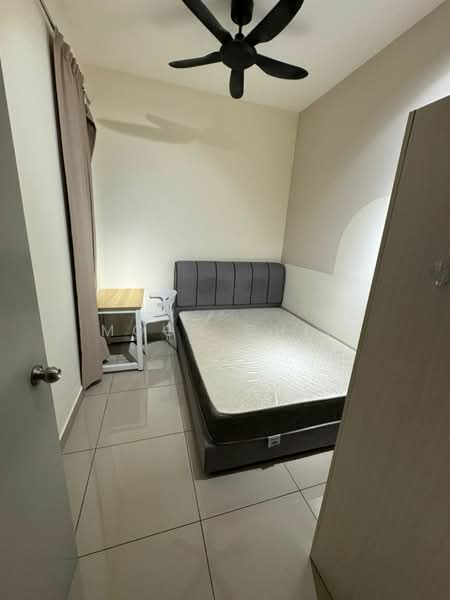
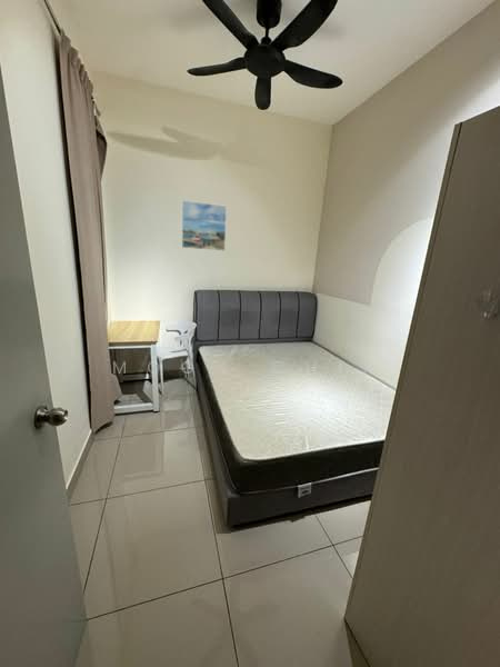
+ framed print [181,199,228,252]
